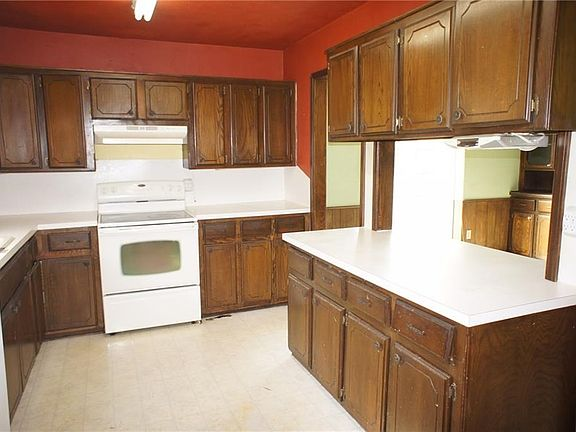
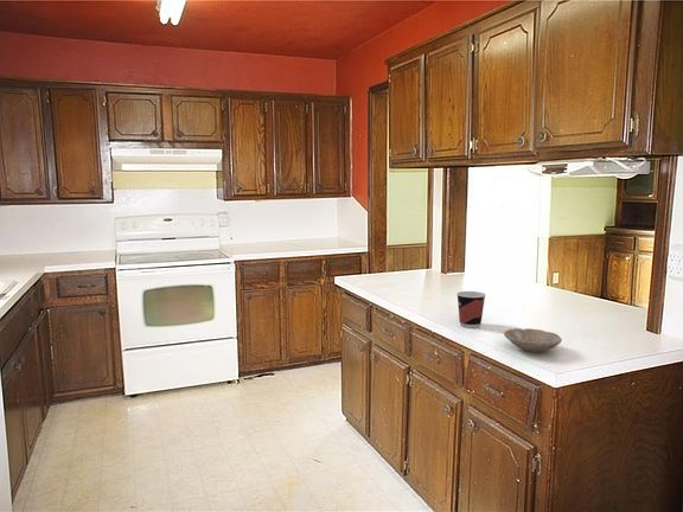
+ bowl [503,327,563,353]
+ cup [455,290,487,328]
